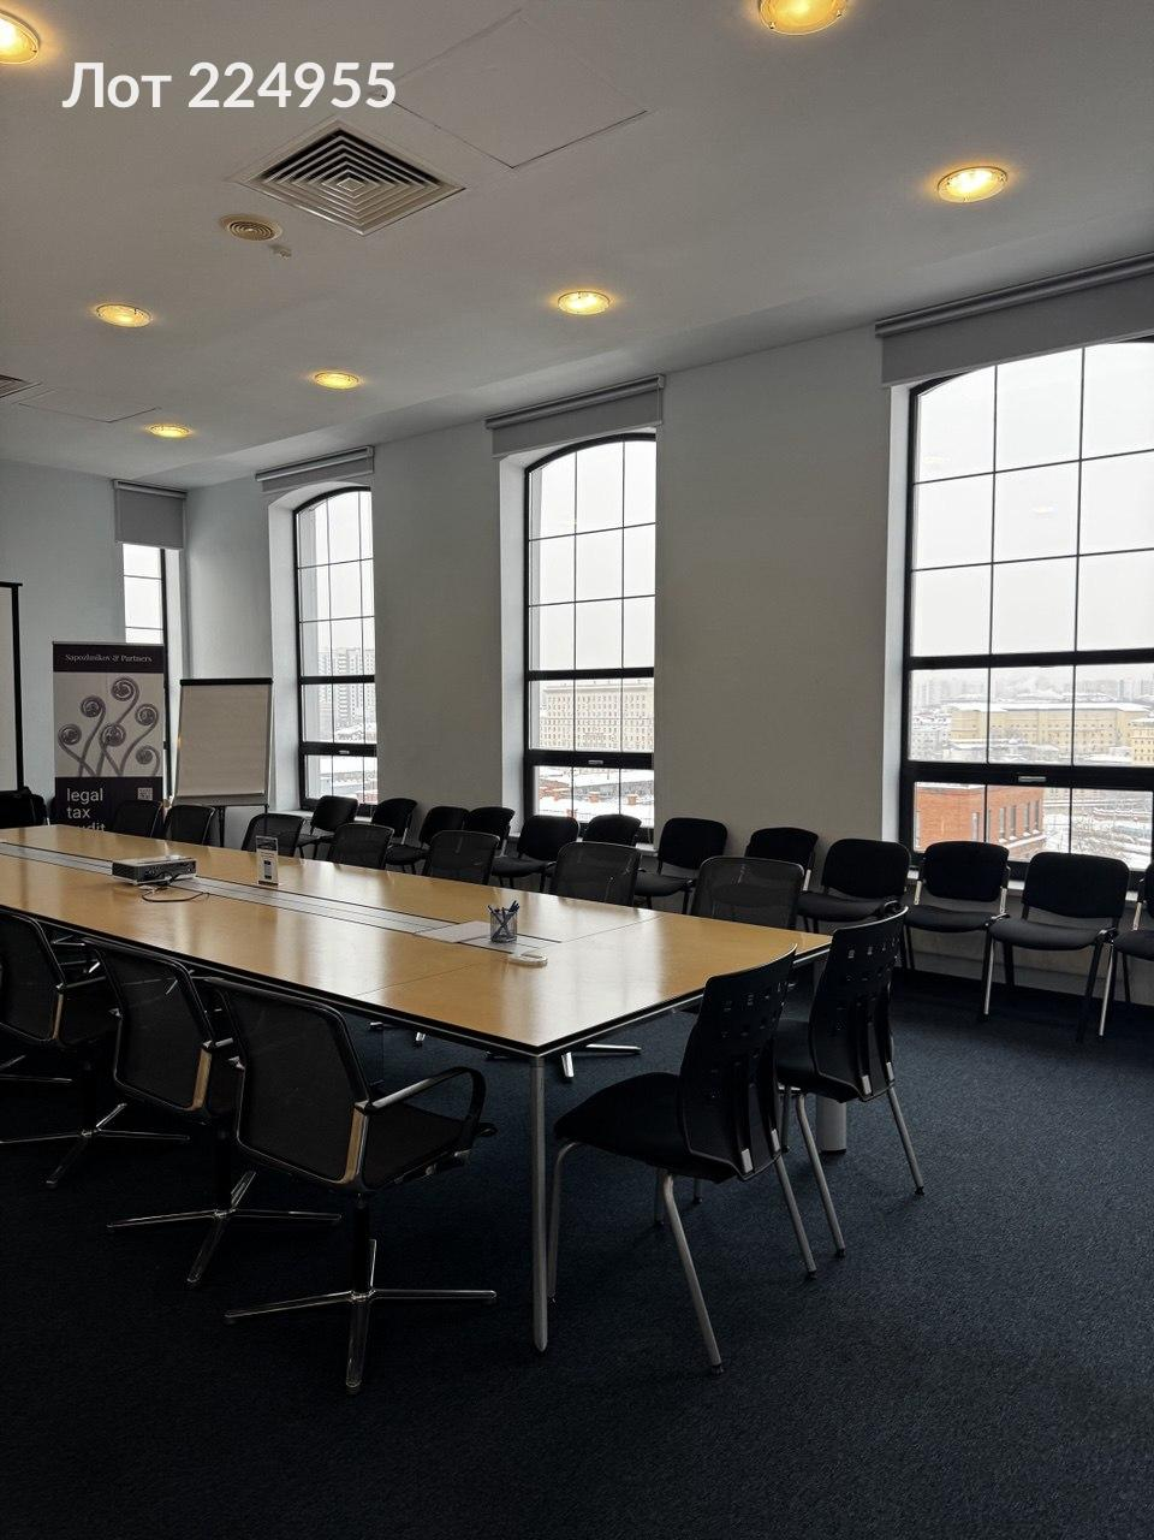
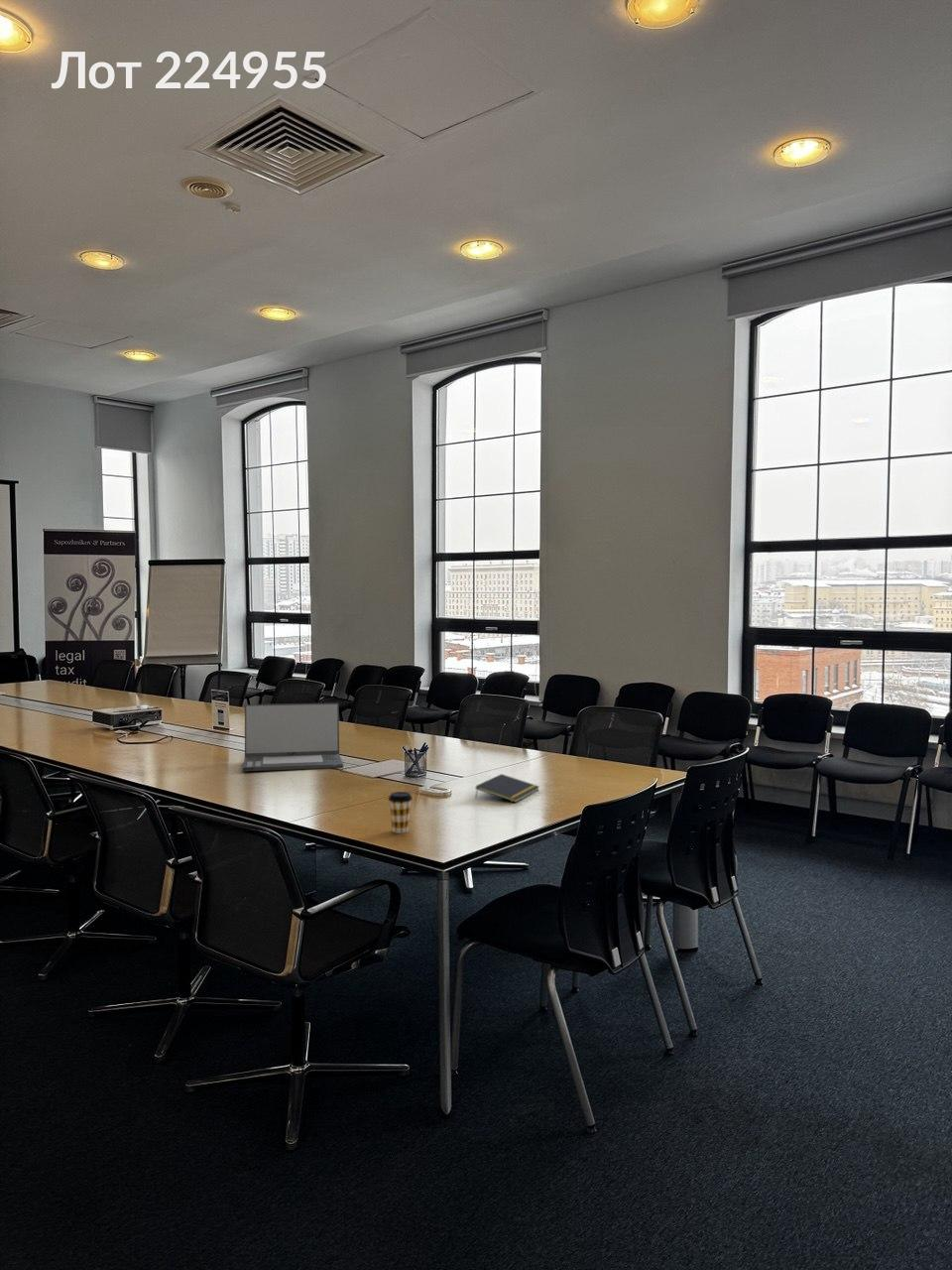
+ notepad [474,773,540,804]
+ laptop [242,702,344,772]
+ coffee cup [387,791,414,834]
